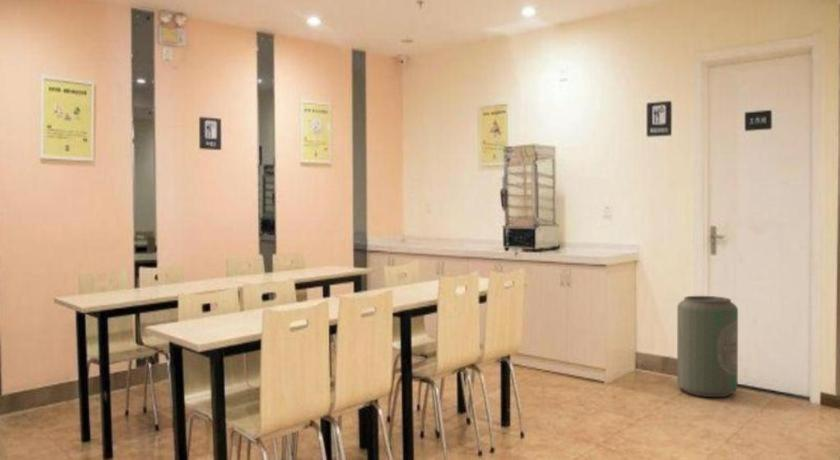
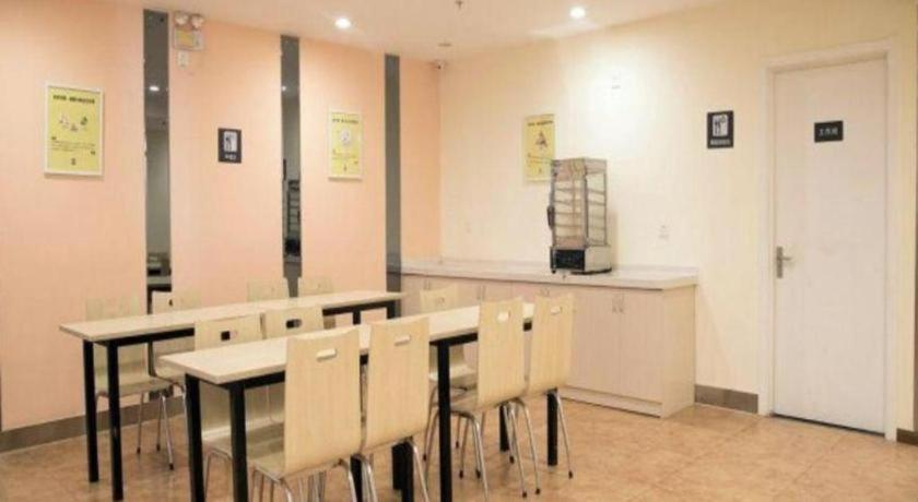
- trash bin [676,295,739,398]
